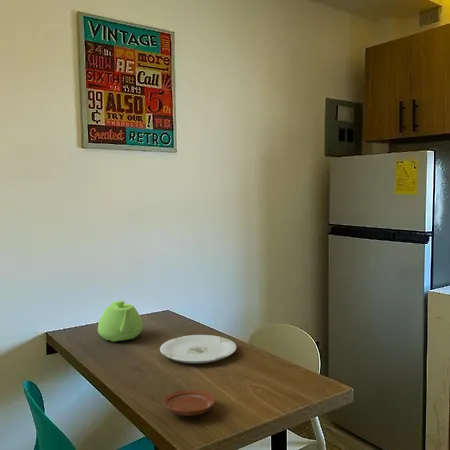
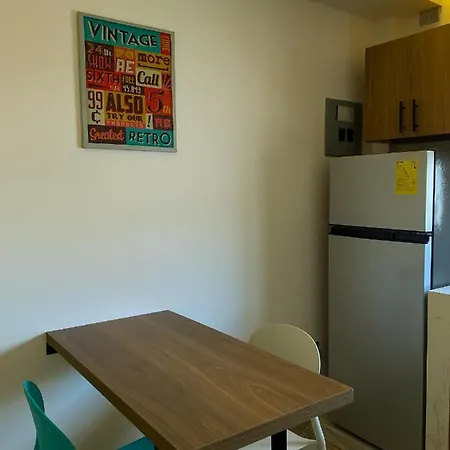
- plate [159,334,237,365]
- teapot [97,300,144,343]
- plate [162,389,216,417]
